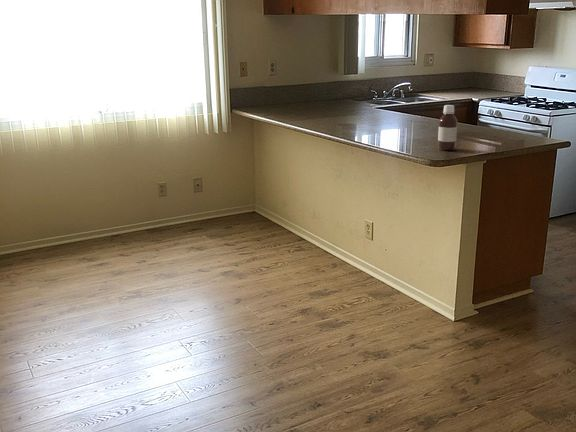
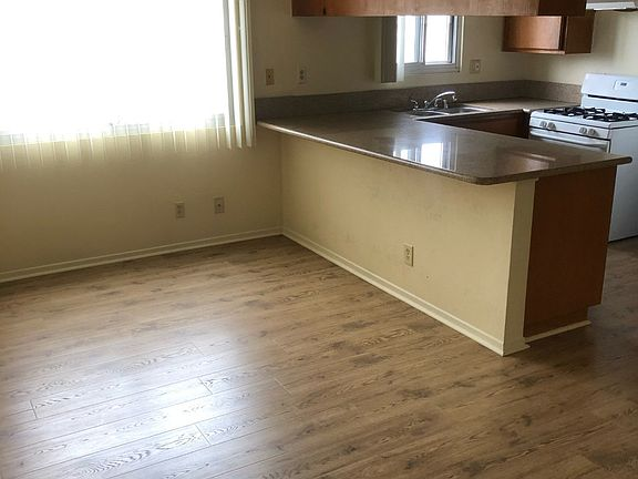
- bottle [437,104,458,151]
